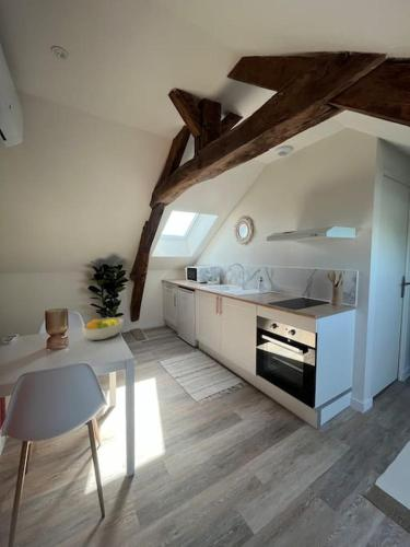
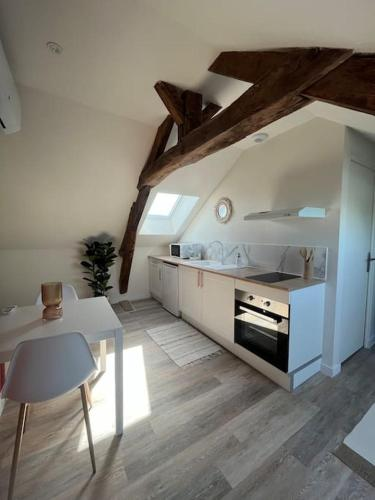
- fruit bowl [81,316,125,341]
